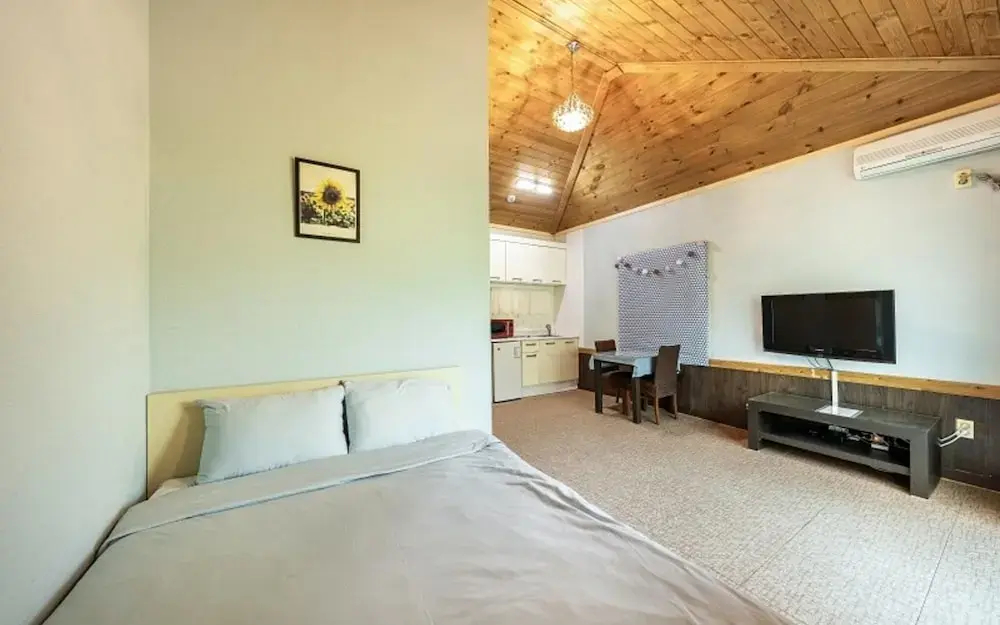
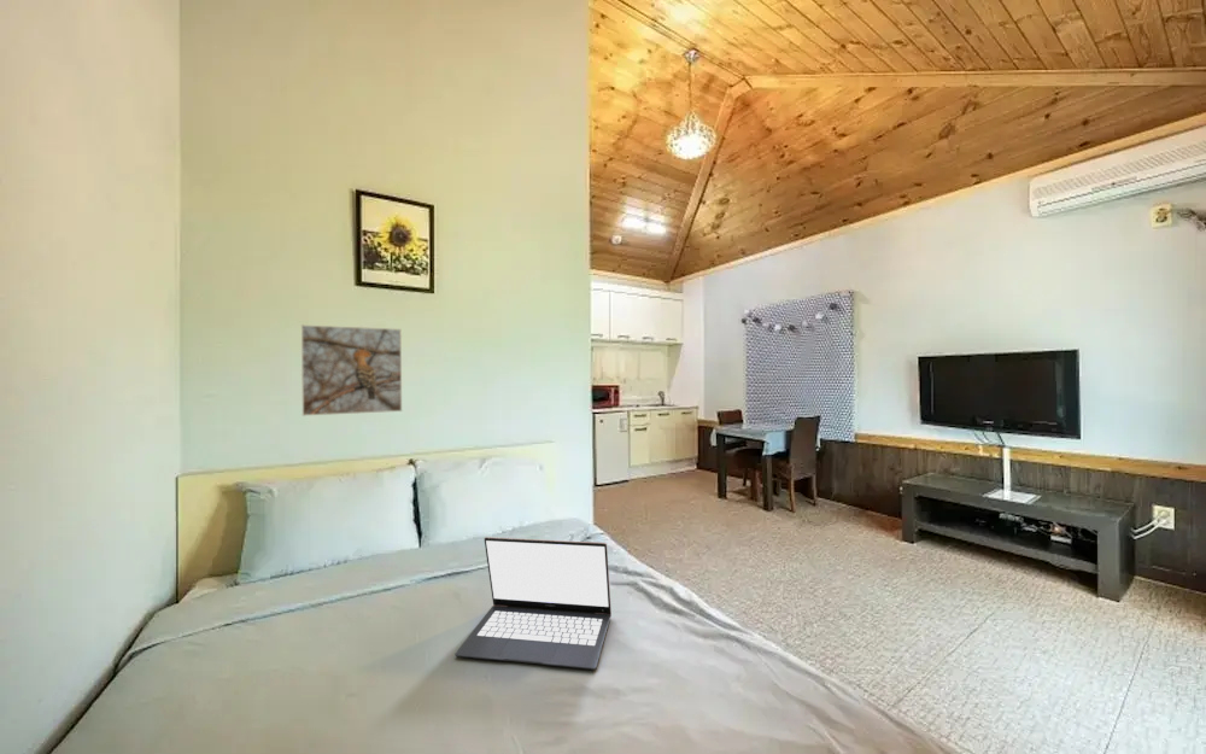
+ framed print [300,323,403,417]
+ laptop [453,536,613,671]
